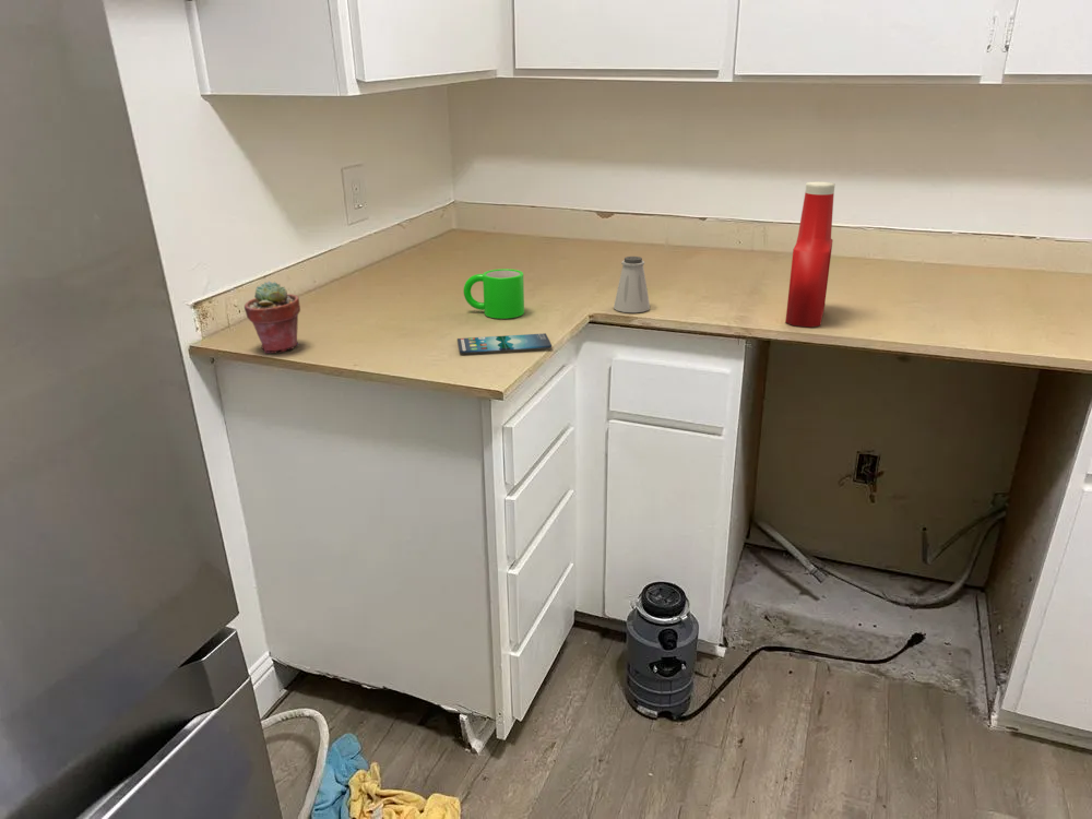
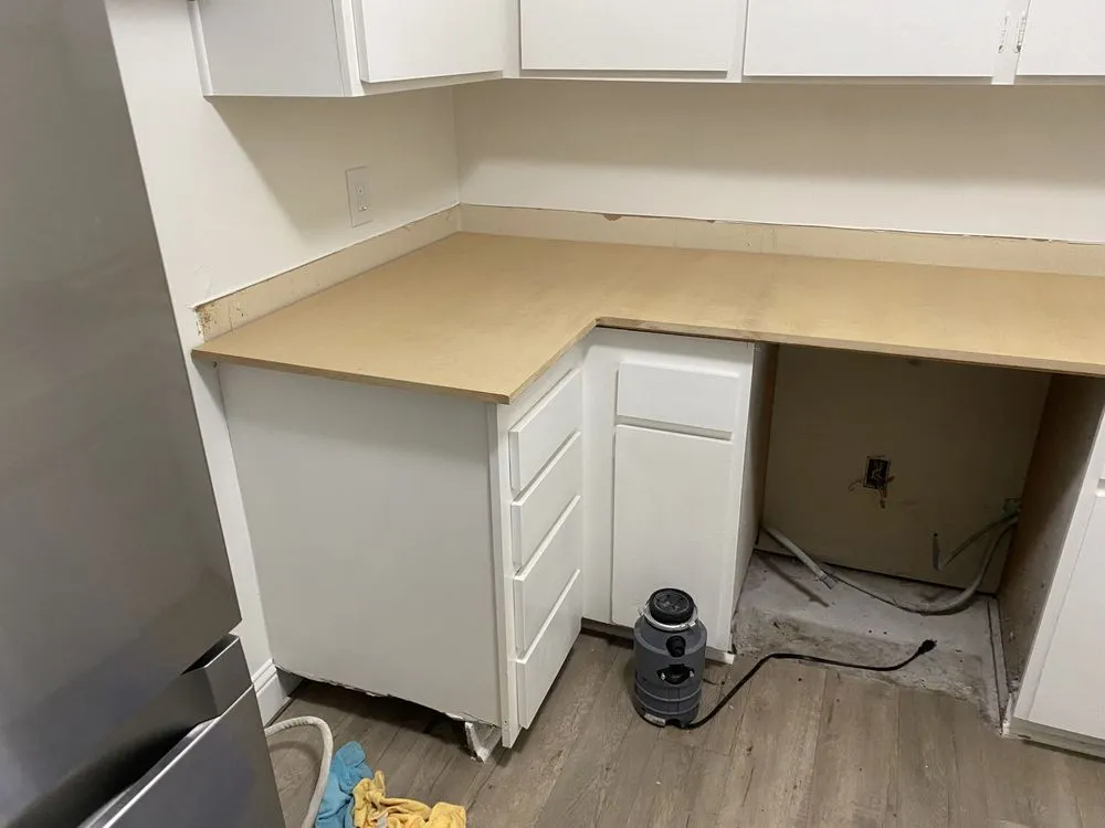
- smartphone [456,332,553,355]
- potted succulent [244,280,301,354]
- soap bottle [784,181,836,328]
- mug [463,268,525,320]
- saltshaker [613,256,651,313]
